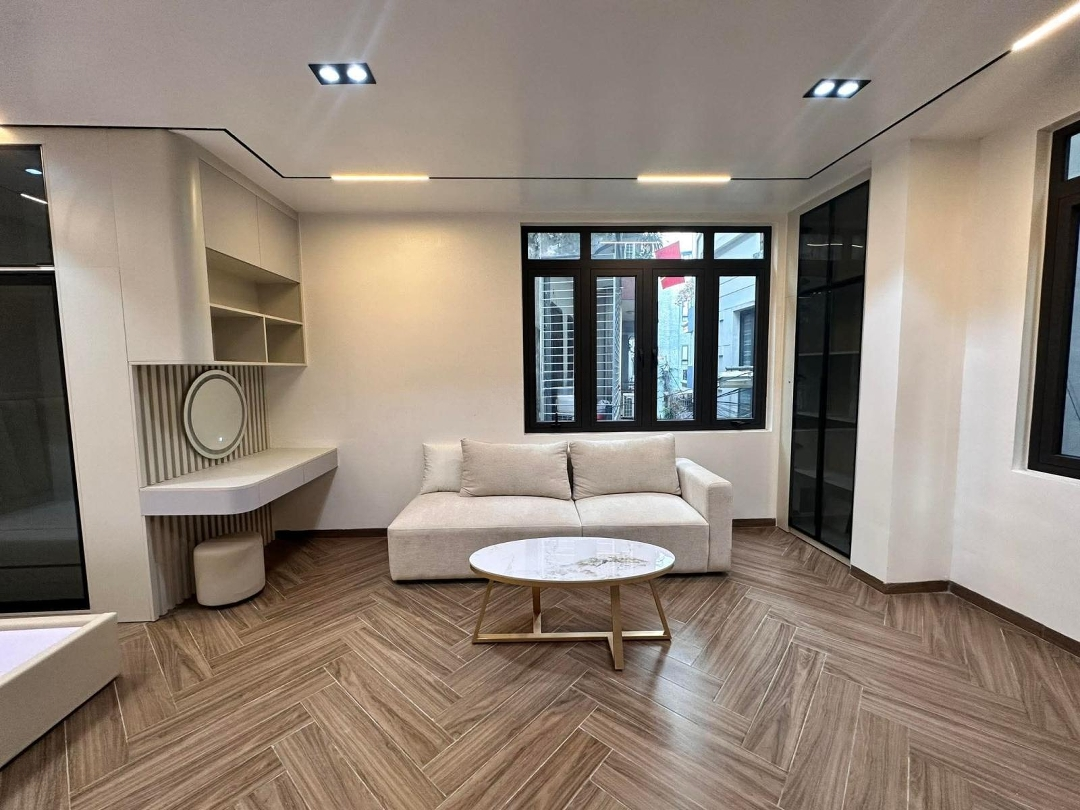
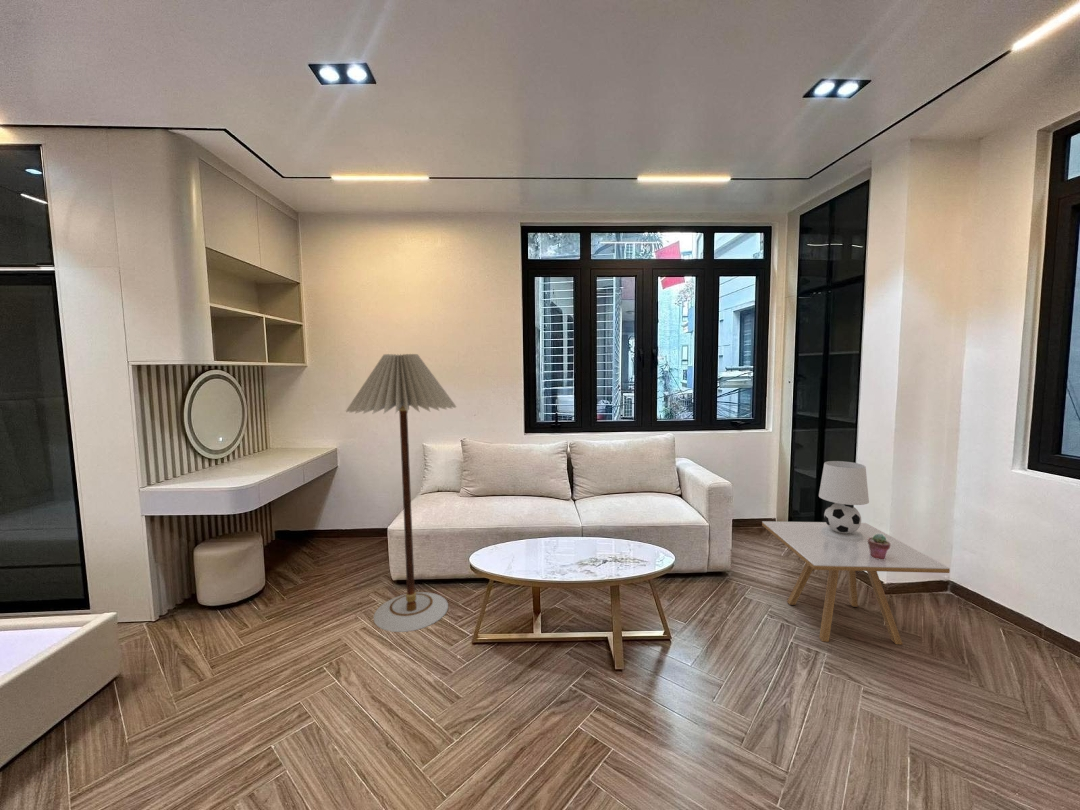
+ floor lamp [344,353,458,633]
+ table lamp [818,460,870,541]
+ potted succulent [867,534,891,560]
+ side table [761,520,951,646]
